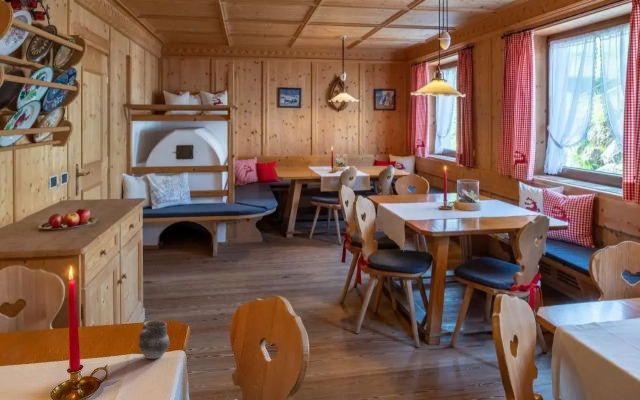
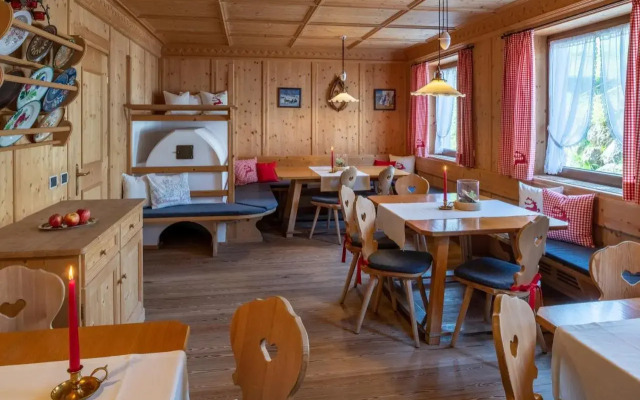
- cup [138,319,170,360]
